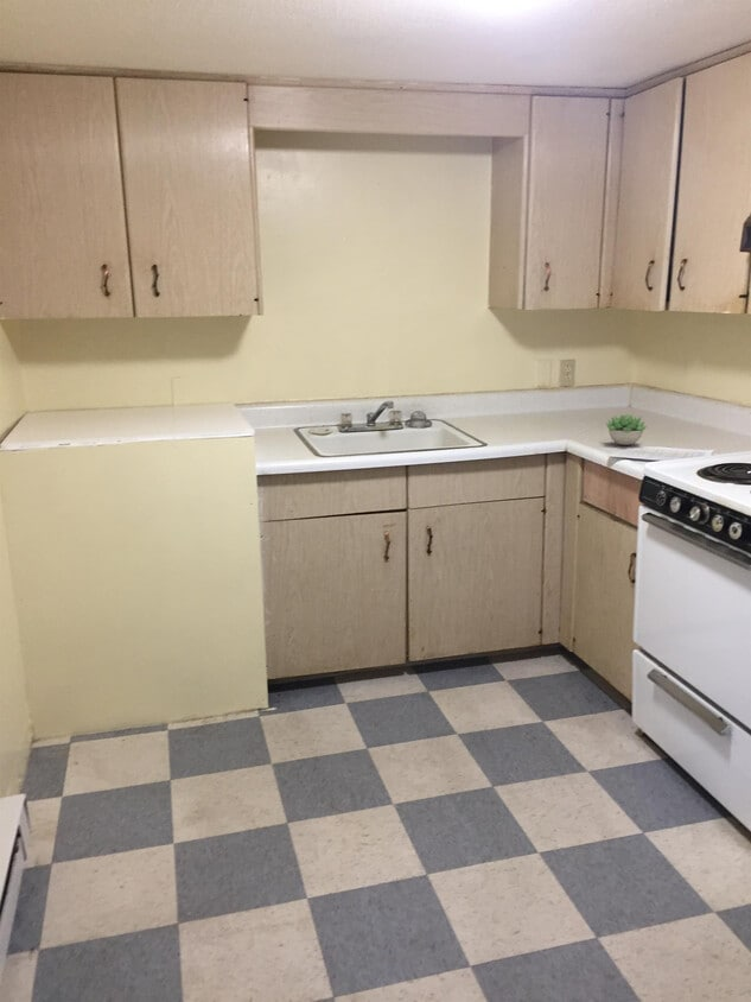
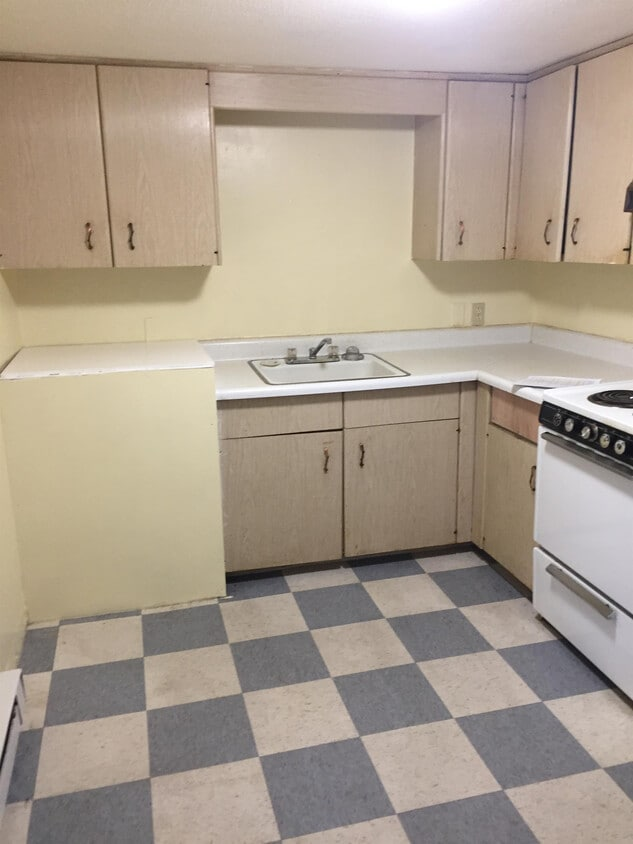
- succulent plant [605,413,648,446]
